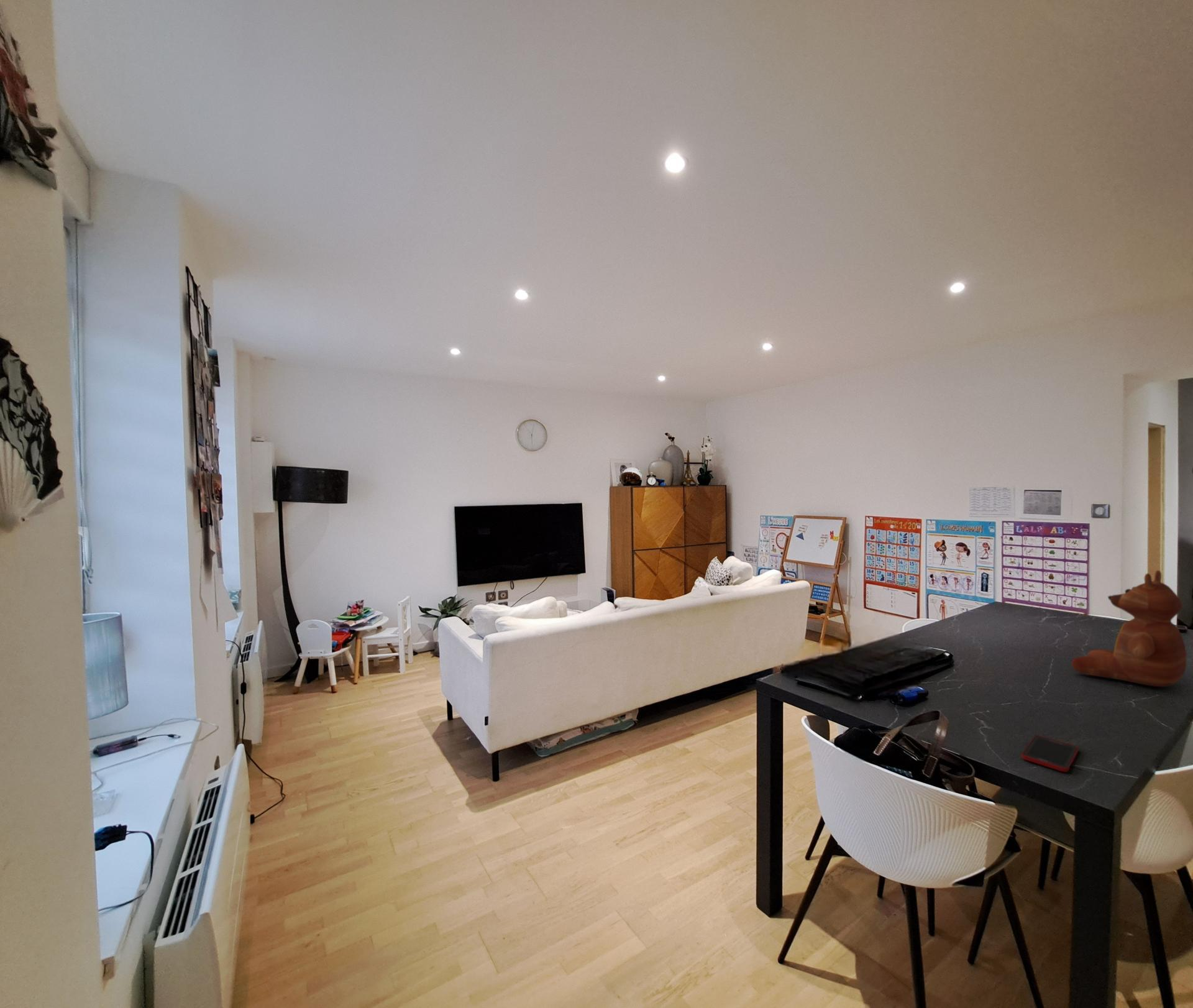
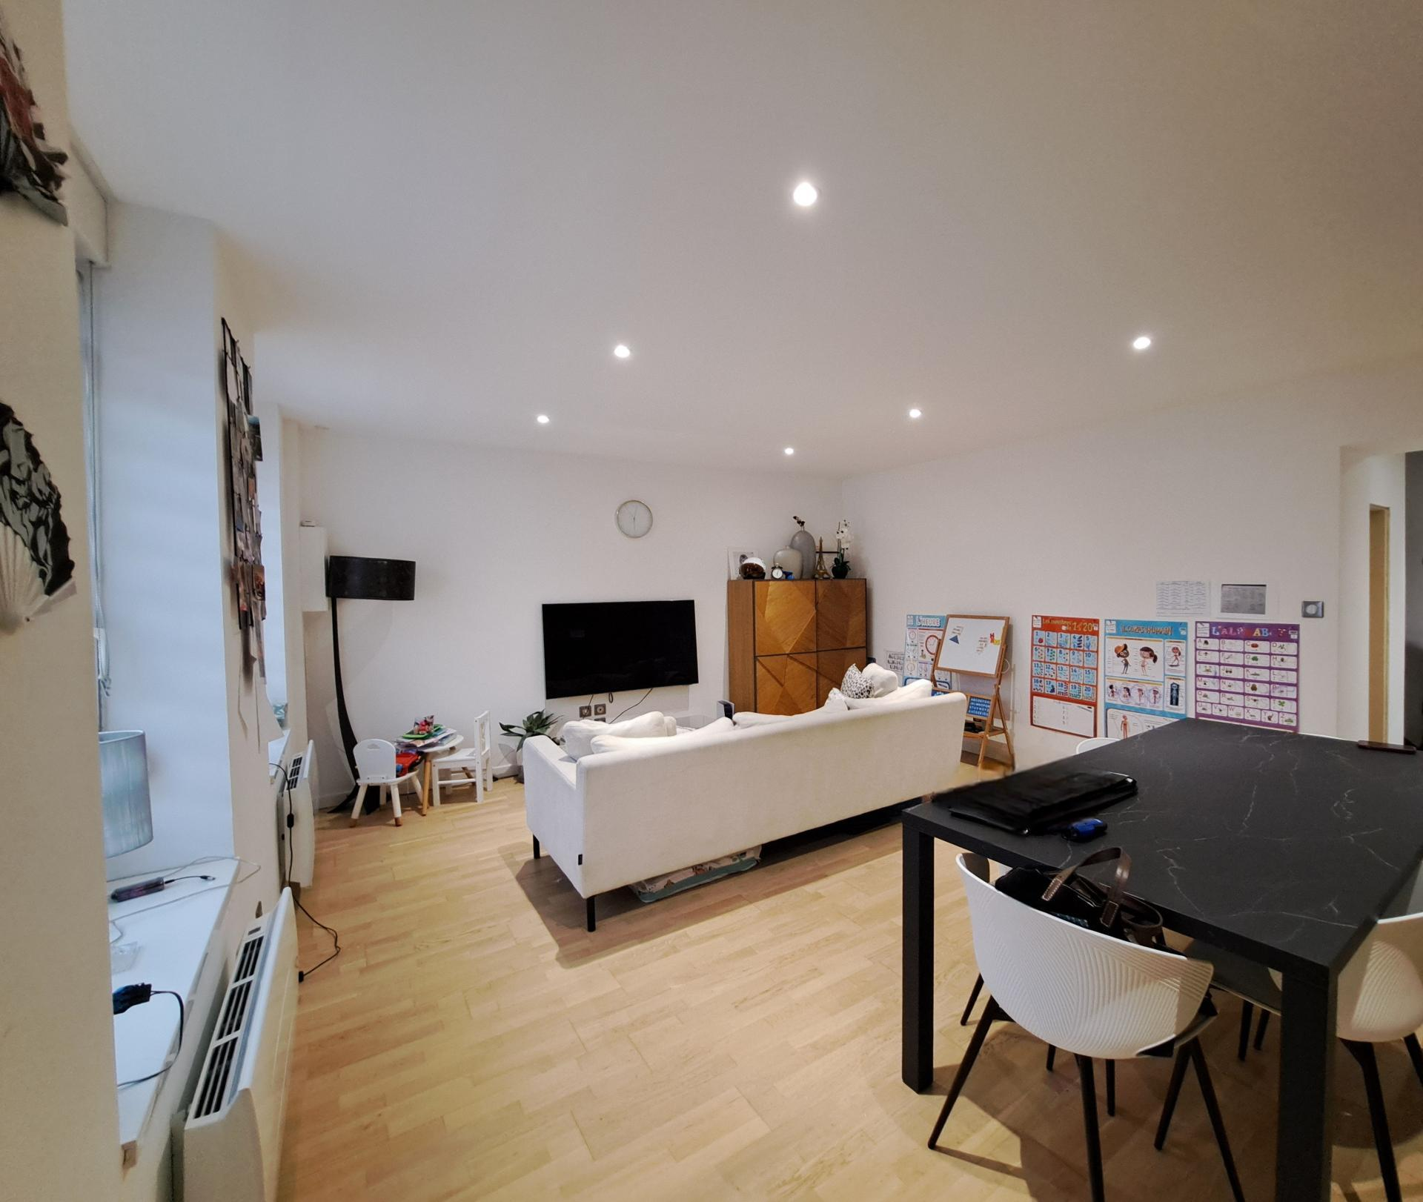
- cell phone [1022,735,1079,772]
- teddy bear [1071,570,1187,687]
